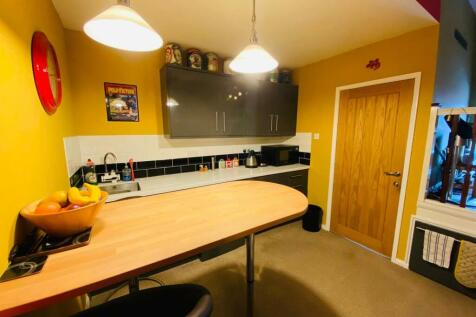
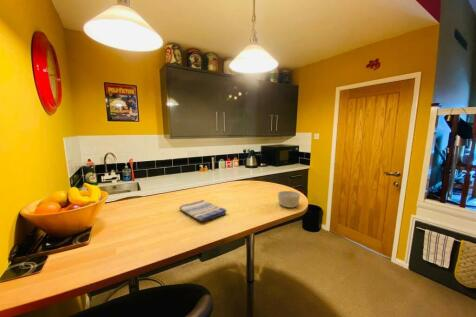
+ dish towel [178,199,227,222]
+ ramekin [277,190,301,209]
